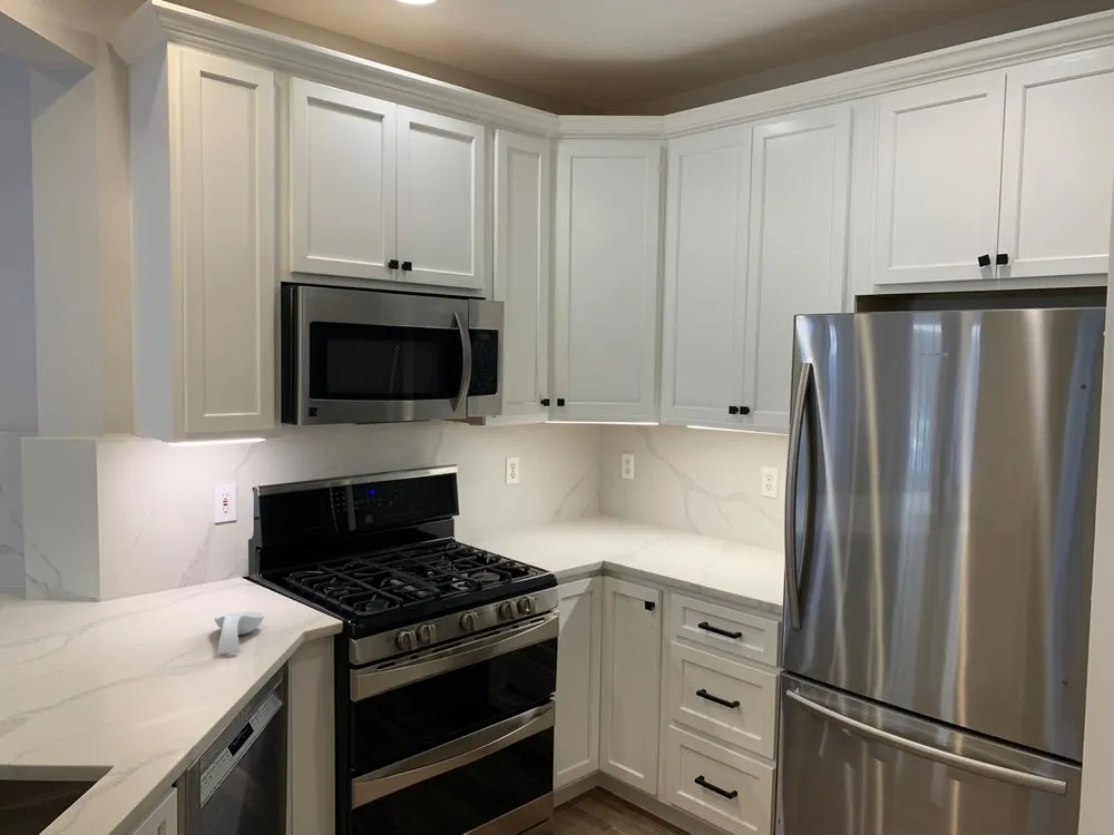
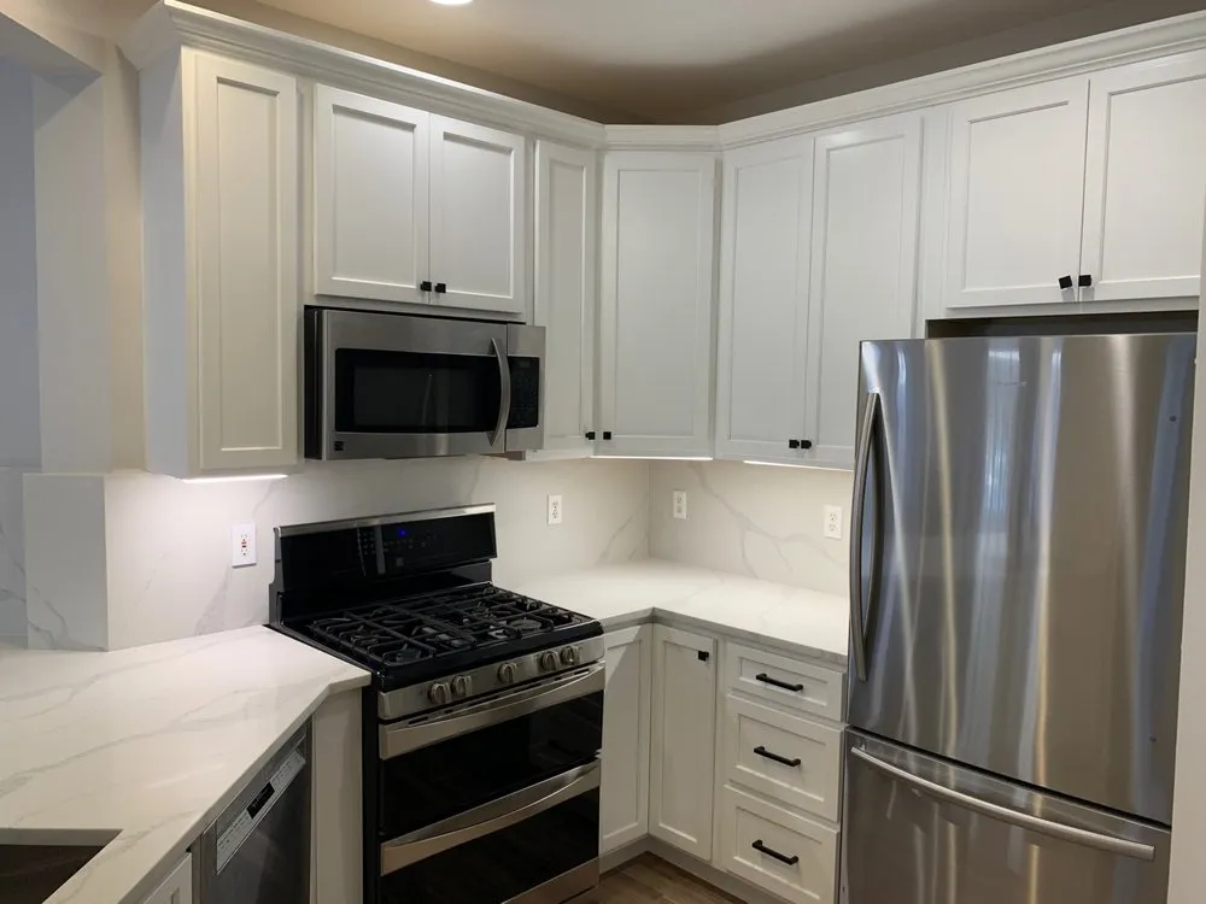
- spoon rest [214,610,265,655]
